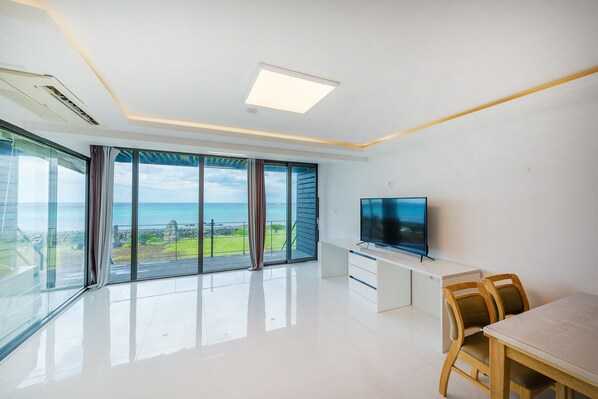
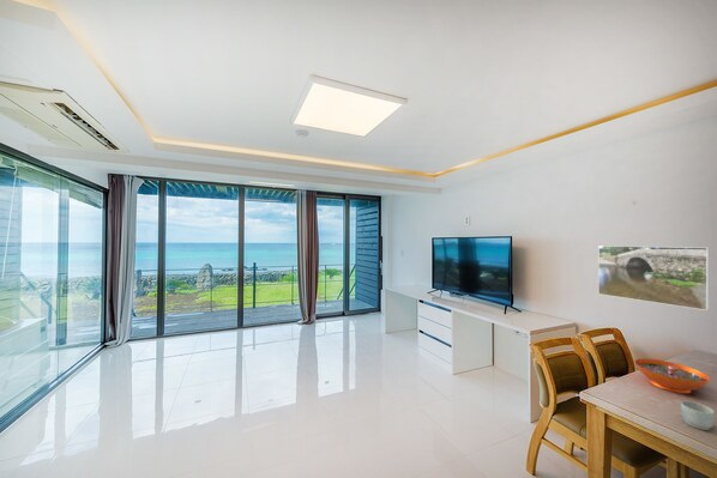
+ mug [680,400,716,431]
+ decorative bowl [633,357,711,394]
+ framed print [597,244,710,311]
